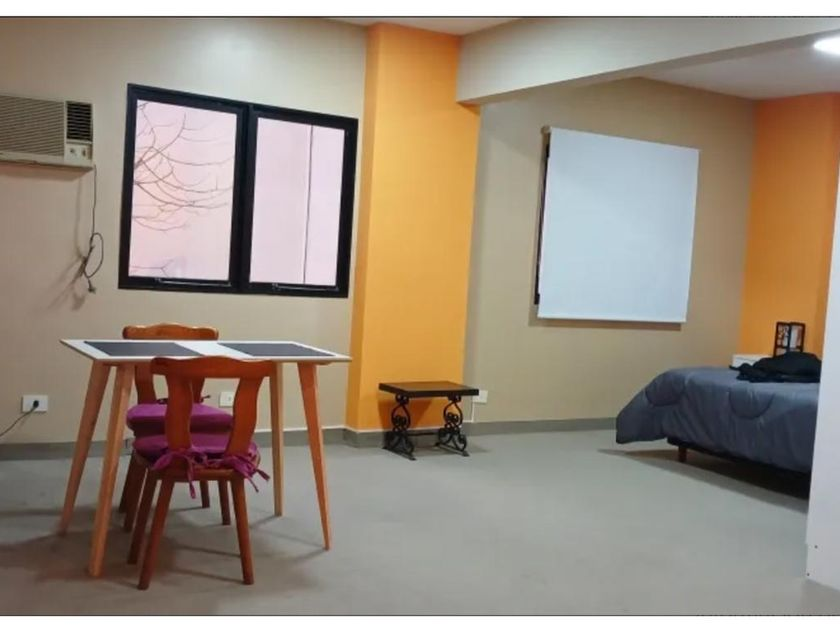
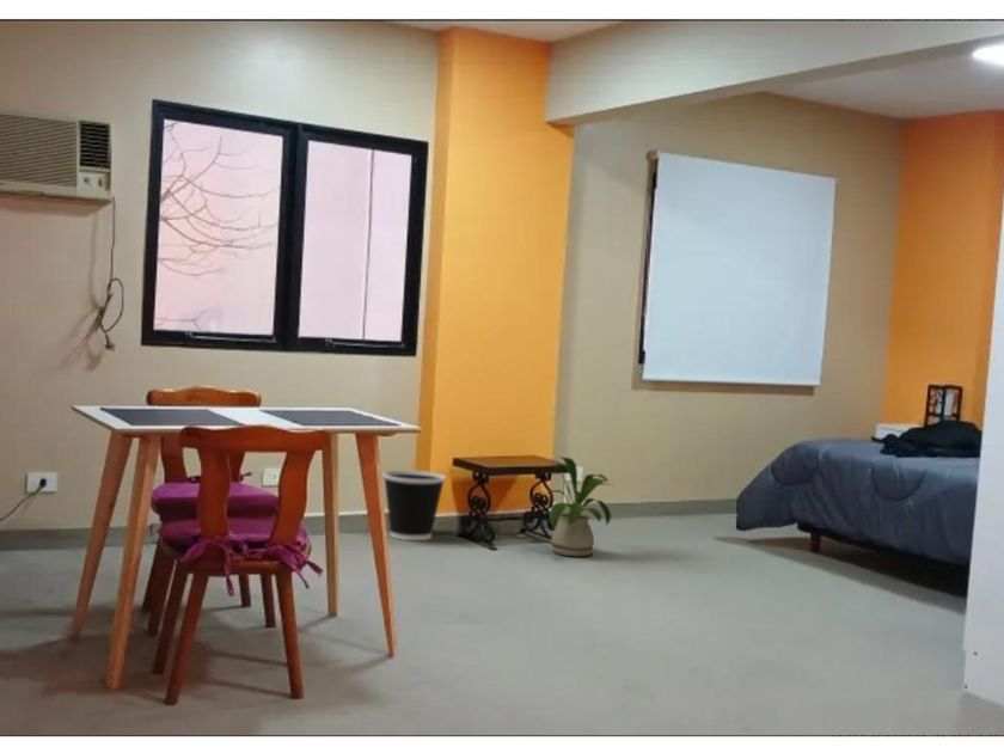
+ wastebasket [381,470,447,541]
+ house plant [540,455,613,558]
